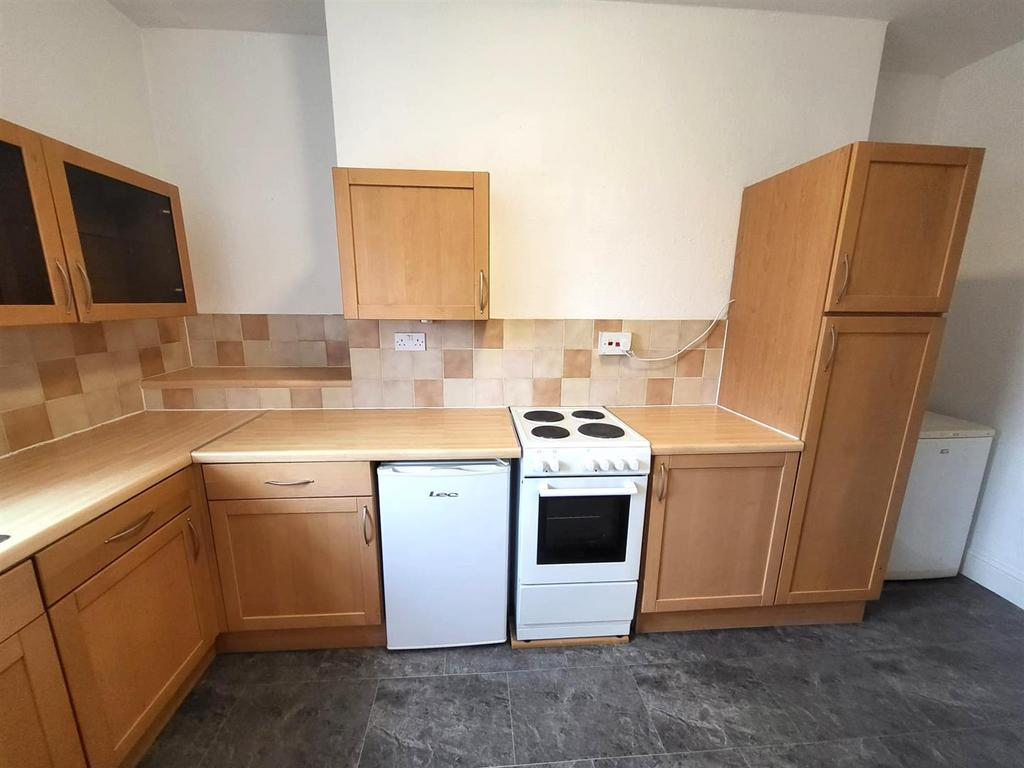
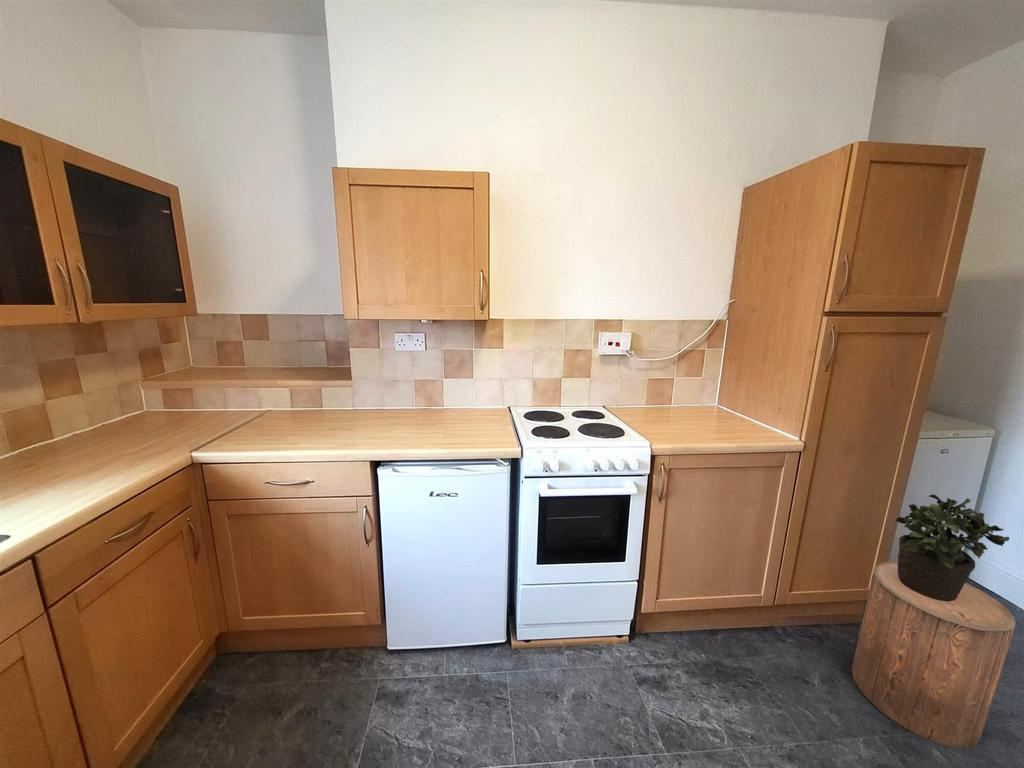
+ stool [850,561,1017,749]
+ potted plant [895,493,1010,602]
